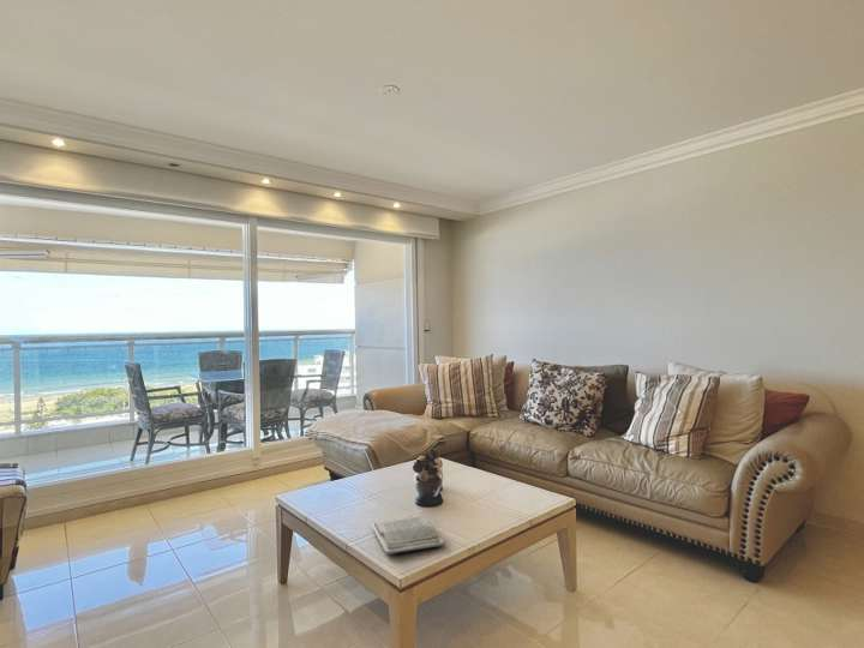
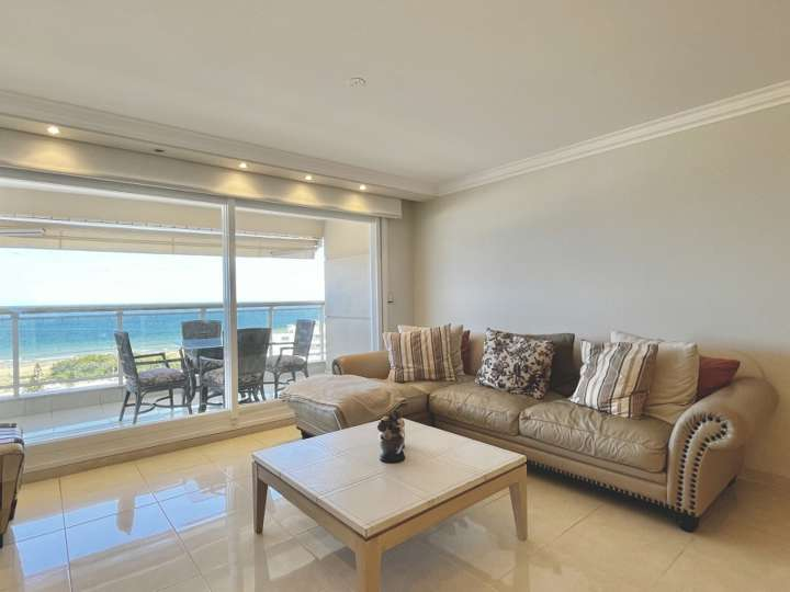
- book [371,515,445,557]
